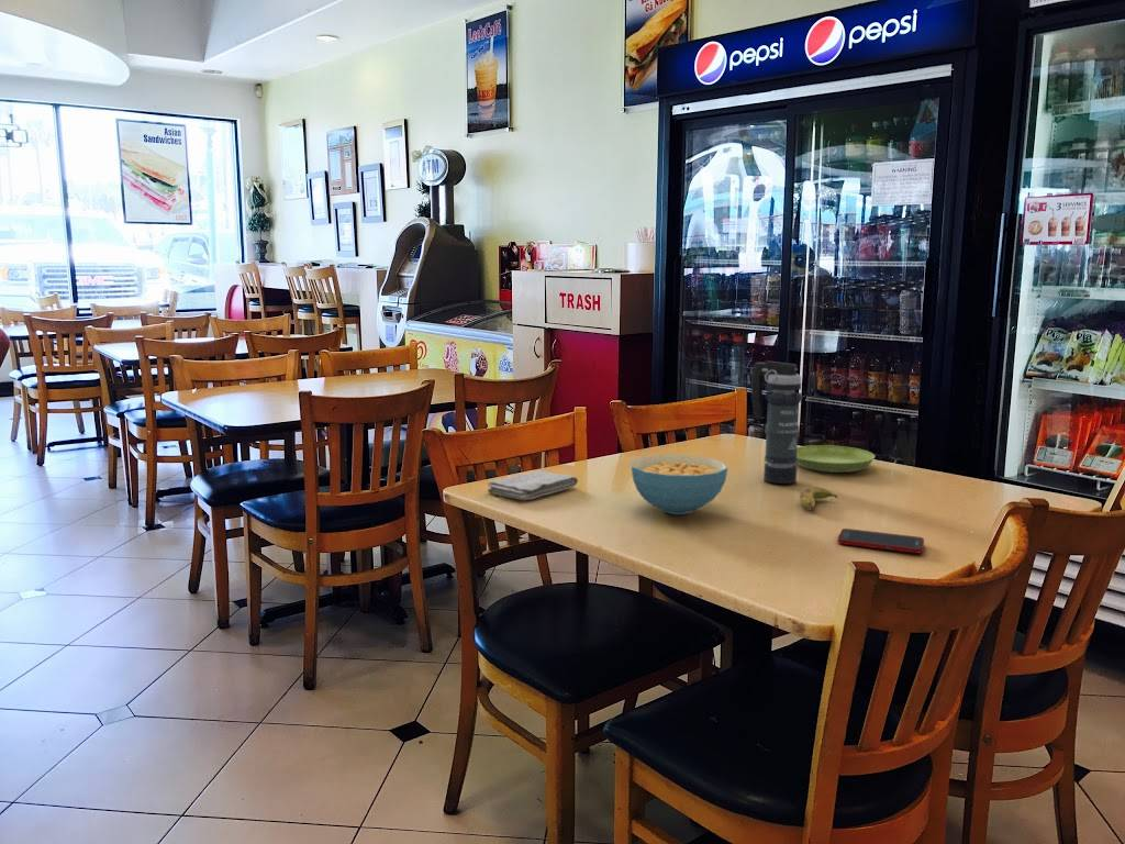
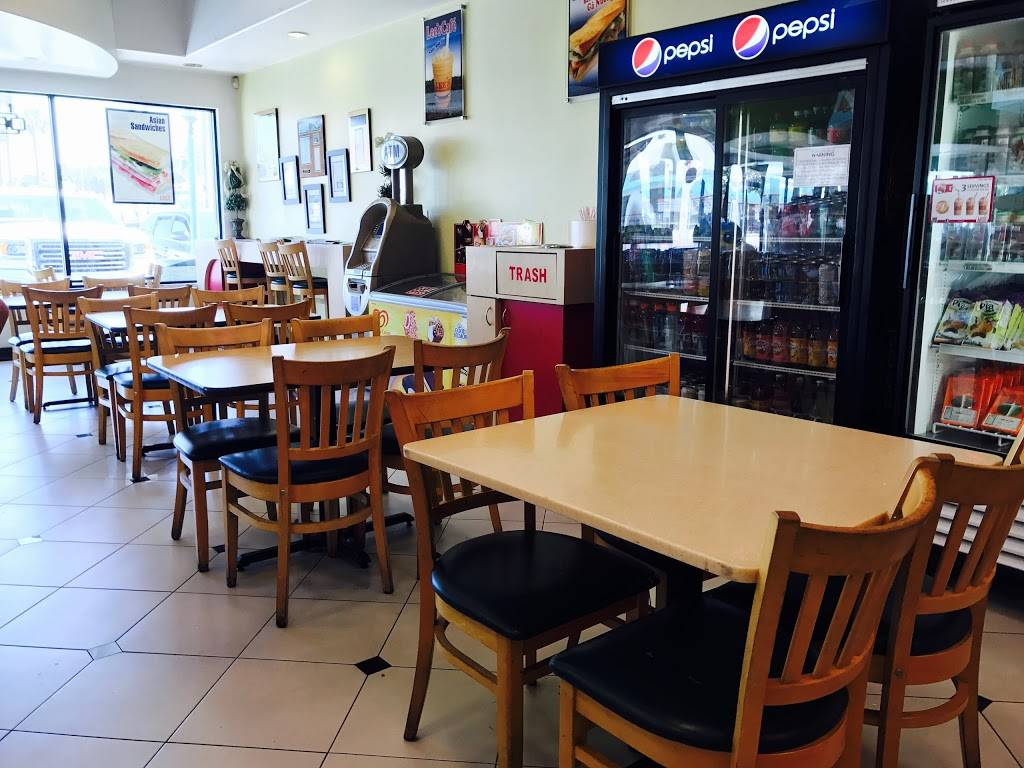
- saucer [797,444,876,474]
- banana [799,487,838,511]
- cell phone [836,528,925,554]
- cereal bowl [630,454,728,515]
- washcloth [487,469,579,501]
- smoke grenade [750,359,803,485]
